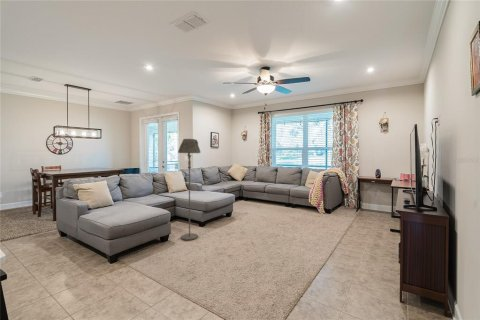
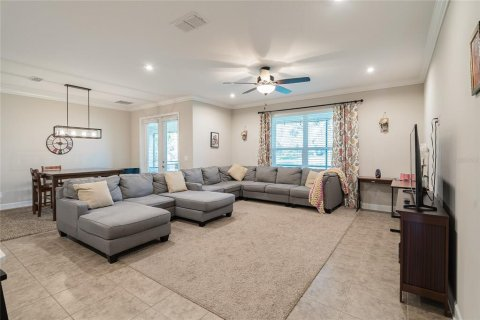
- floor lamp [177,138,202,241]
